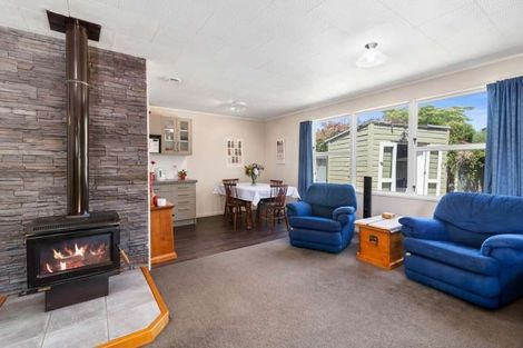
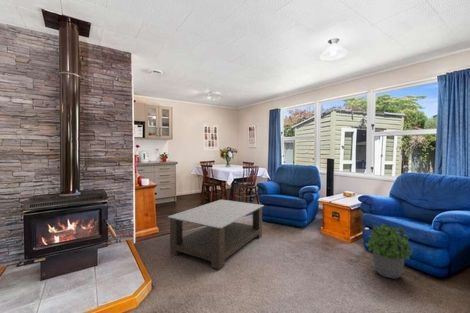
+ potted plant [365,222,413,279]
+ coffee table [167,199,265,271]
